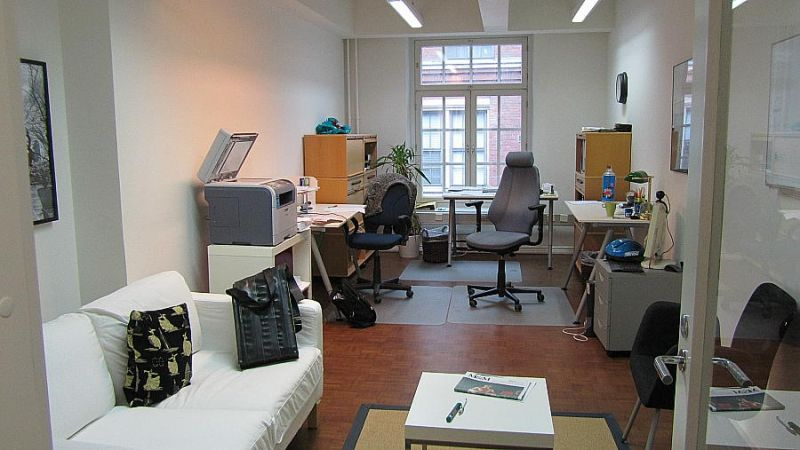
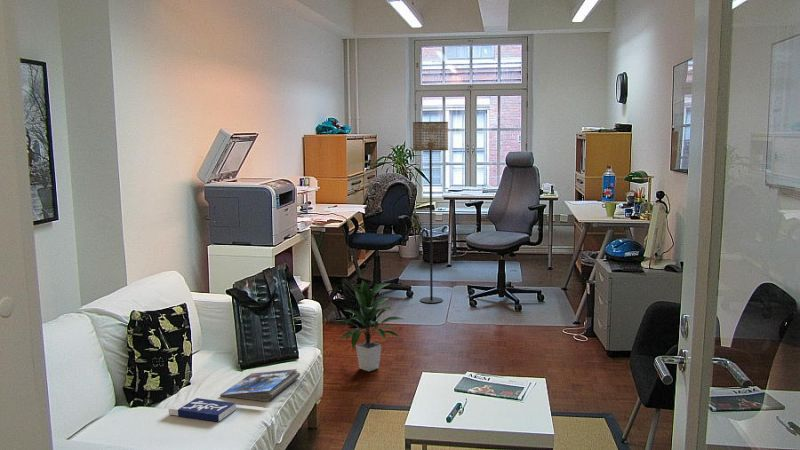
+ indoor plant [336,279,404,372]
+ book [168,397,237,423]
+ magazine [219,368,301,403]
+ floor lamp [412,121,449,304]
